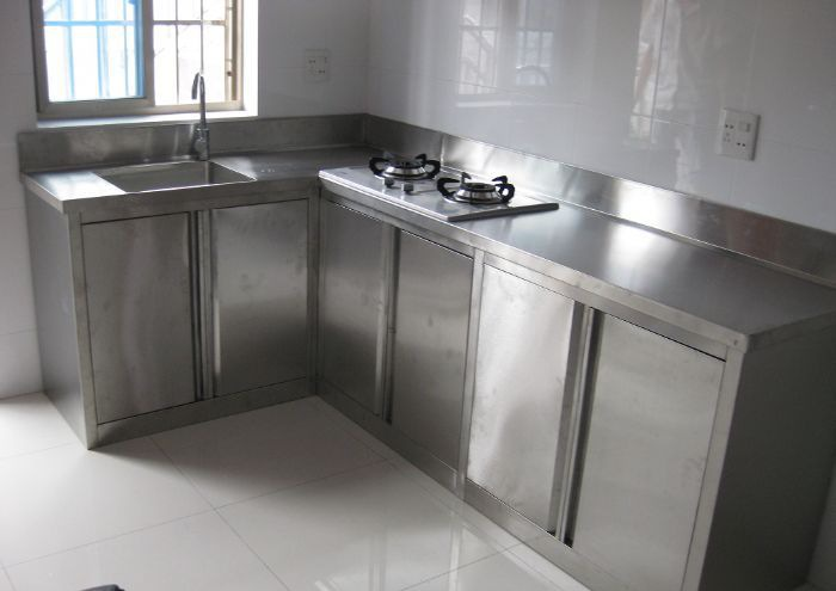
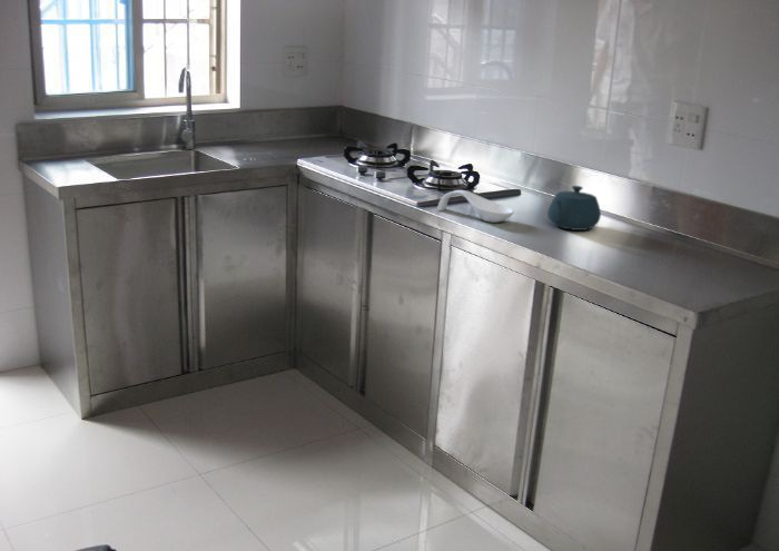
+ teapot [546,185,602,232]
+ spoon rest [436,189,515,224]
